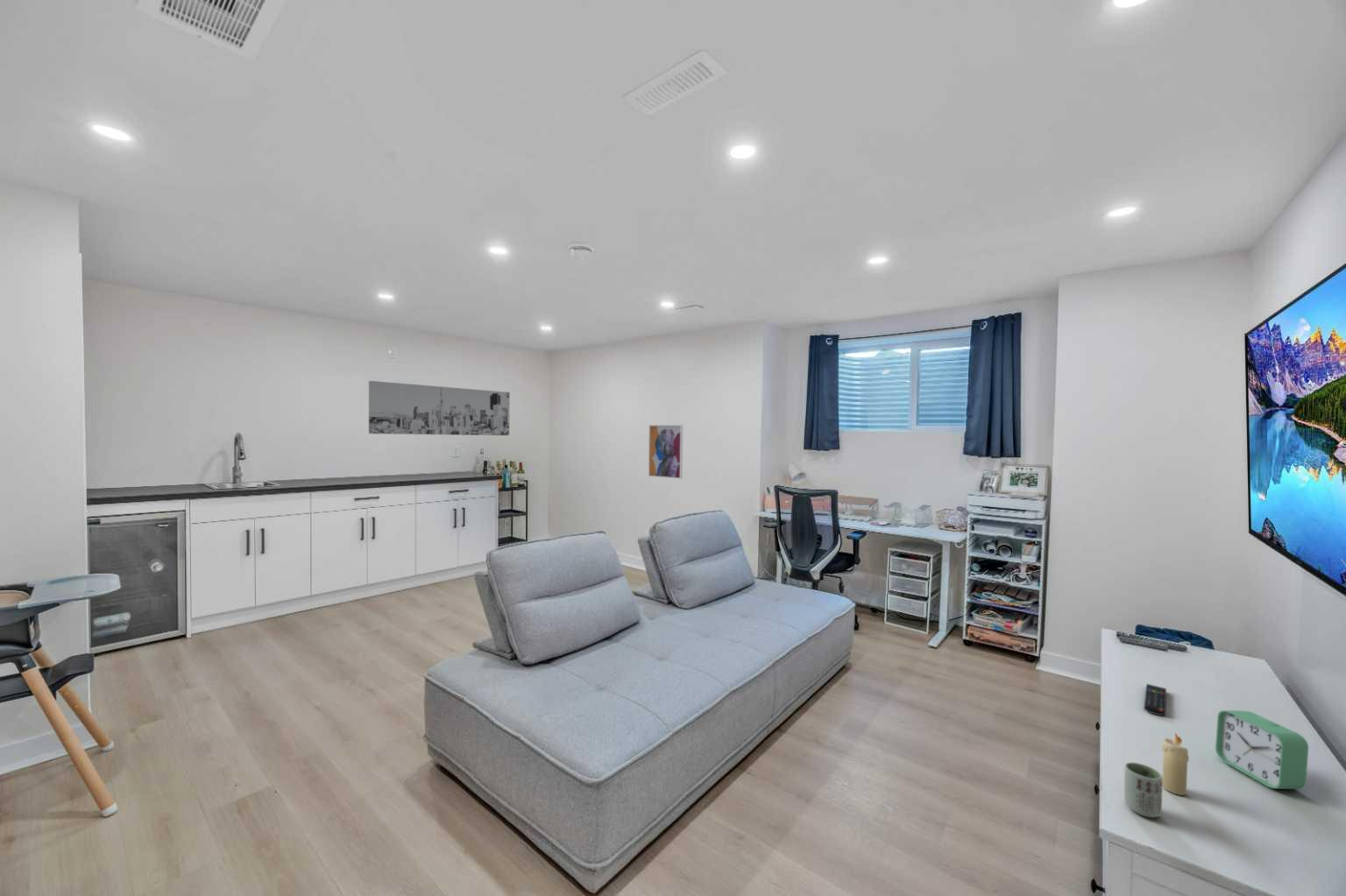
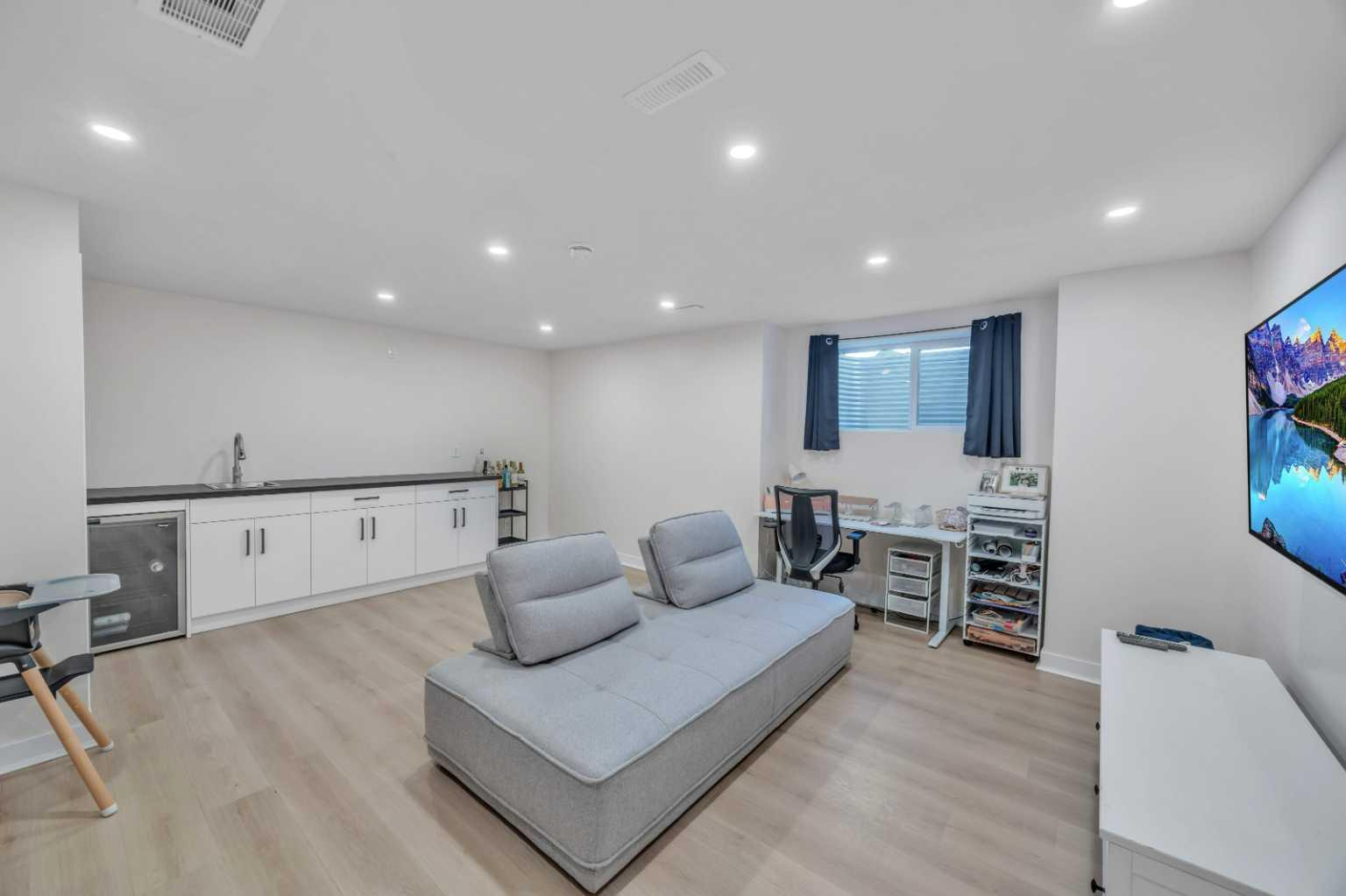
- remote control [1144,683,1167,716]
- wall art [648,424,684,480]
- candle [1161,732,1190,796]
- cup [1123,761,1163,819]
- wall art [368,380,511,436]
- alarm clock [1215,709,1309,790]
